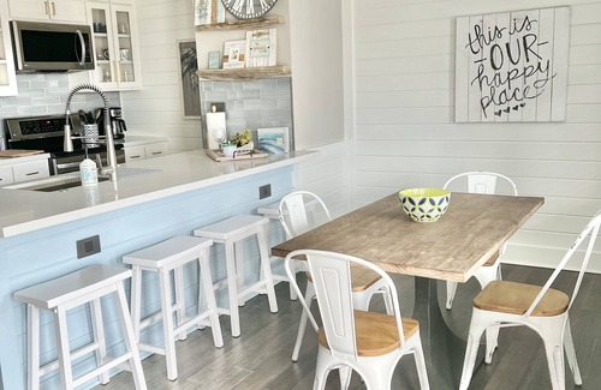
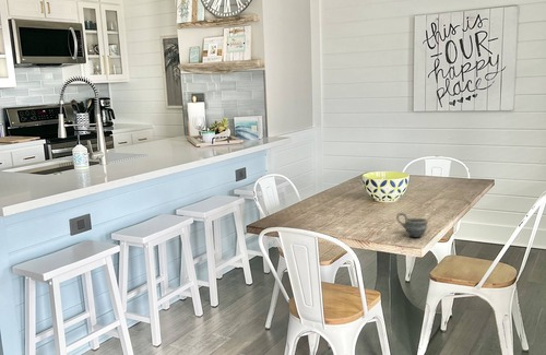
+ cup [395,212,429,238]
